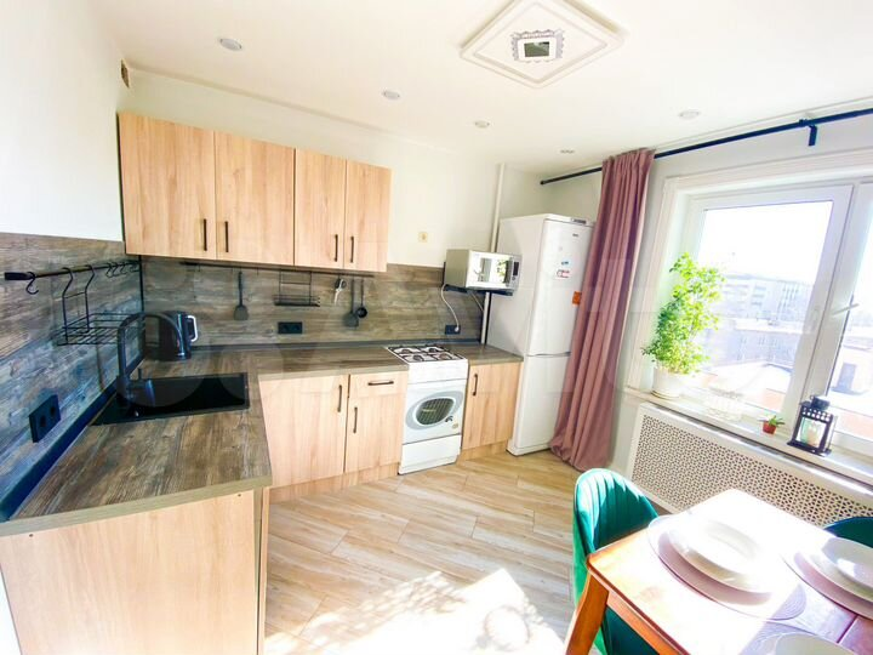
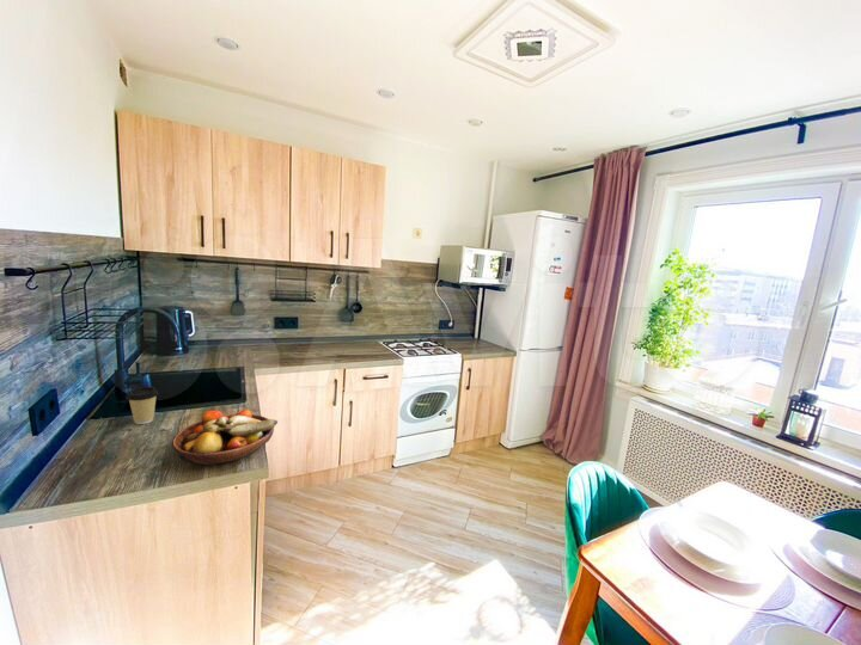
+ fruit bowl [171,408,279,467]
+ coffee cup [126,386,160,425]
